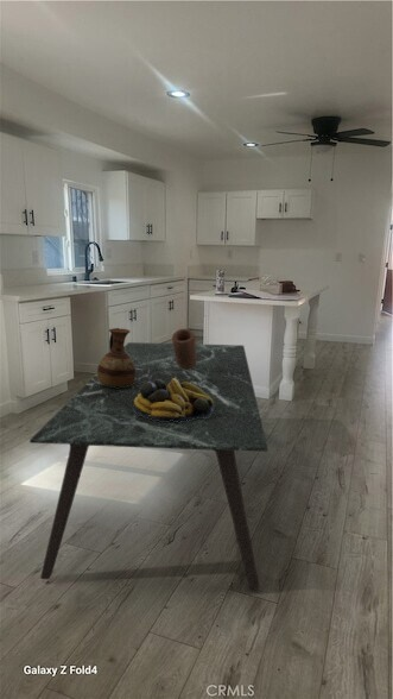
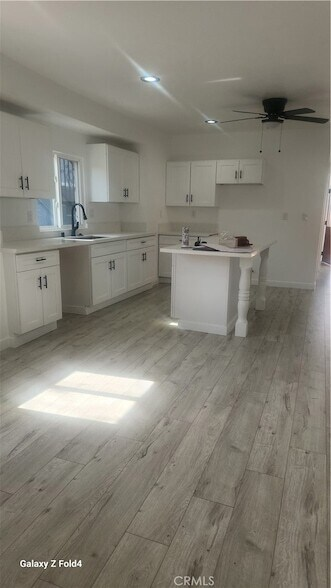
- fruit bowl [133,378,214,422]
- vase [171,327,197,370]
- ceramic pitcher [96,327,135,388]
- dining table [28,341,268,592]
